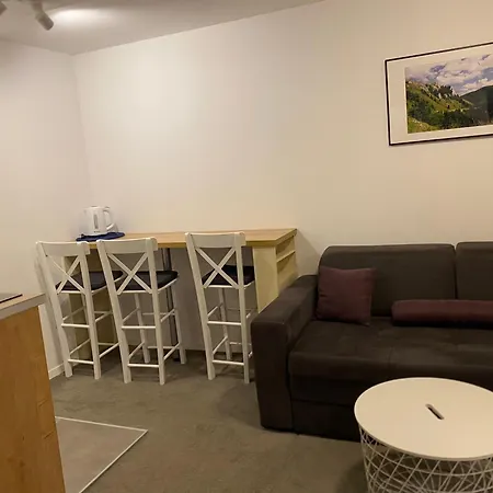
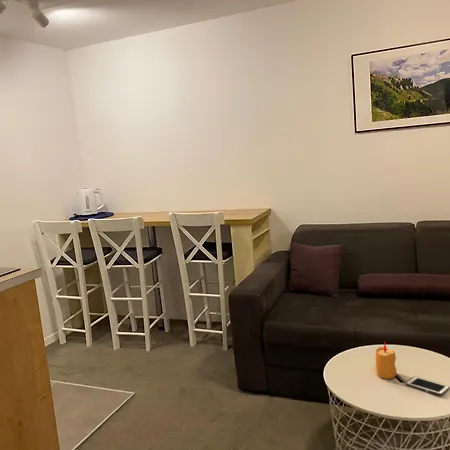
+ candle [375,342,397,380]
+ cell phone [405,375,450,396]
